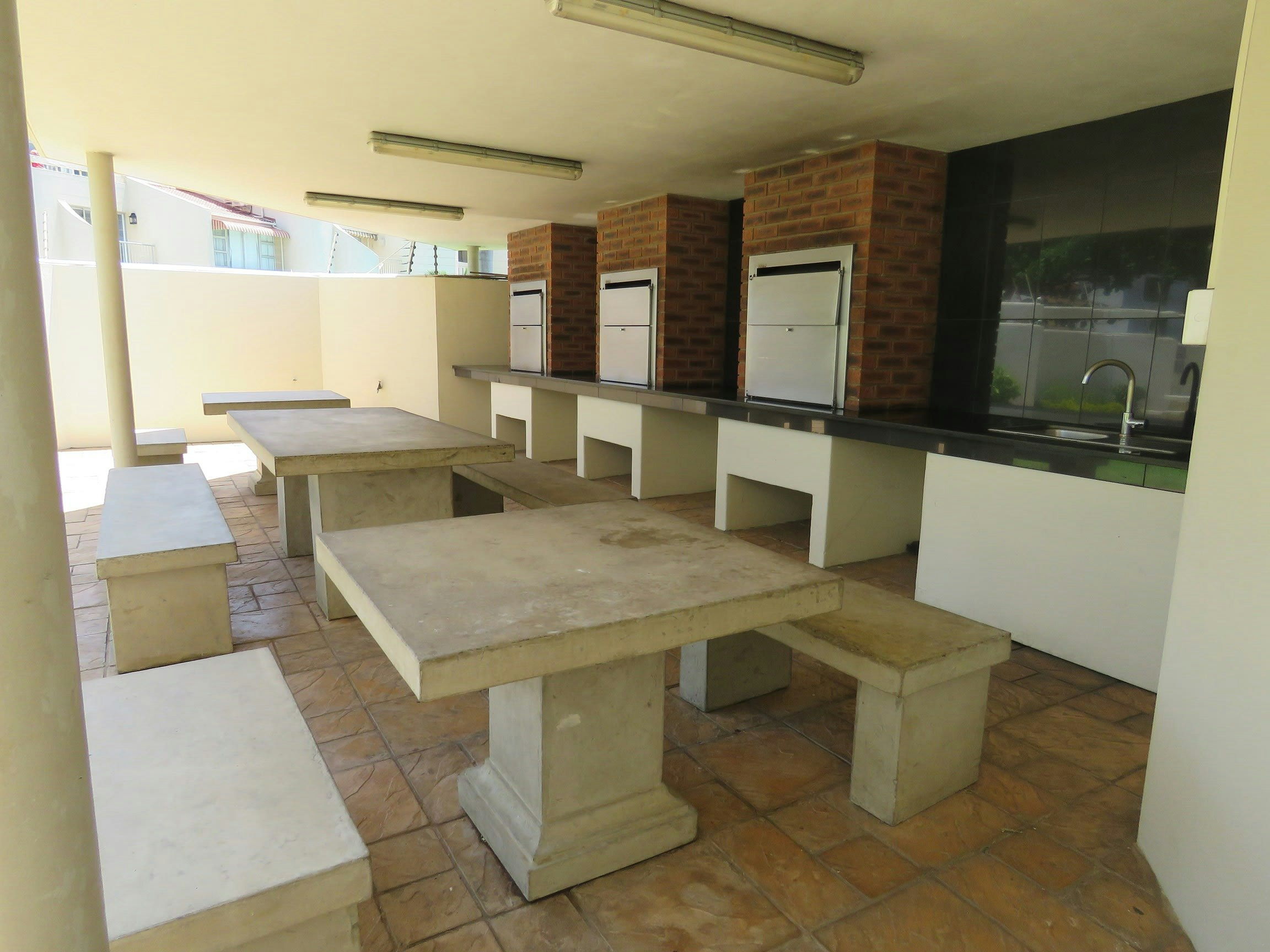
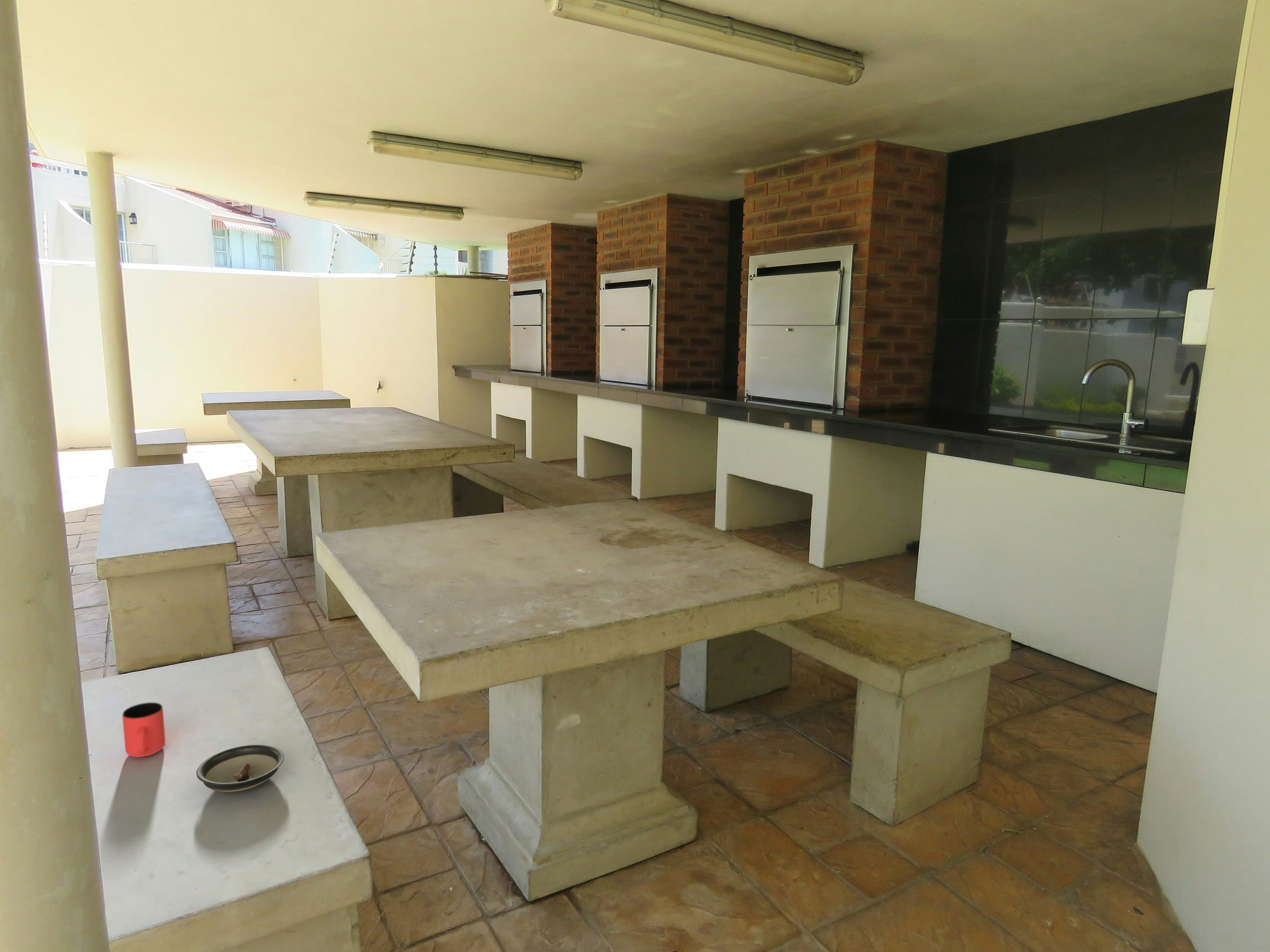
+ cup [122,702,166,758]
+ saucer [196,744,284,793]
